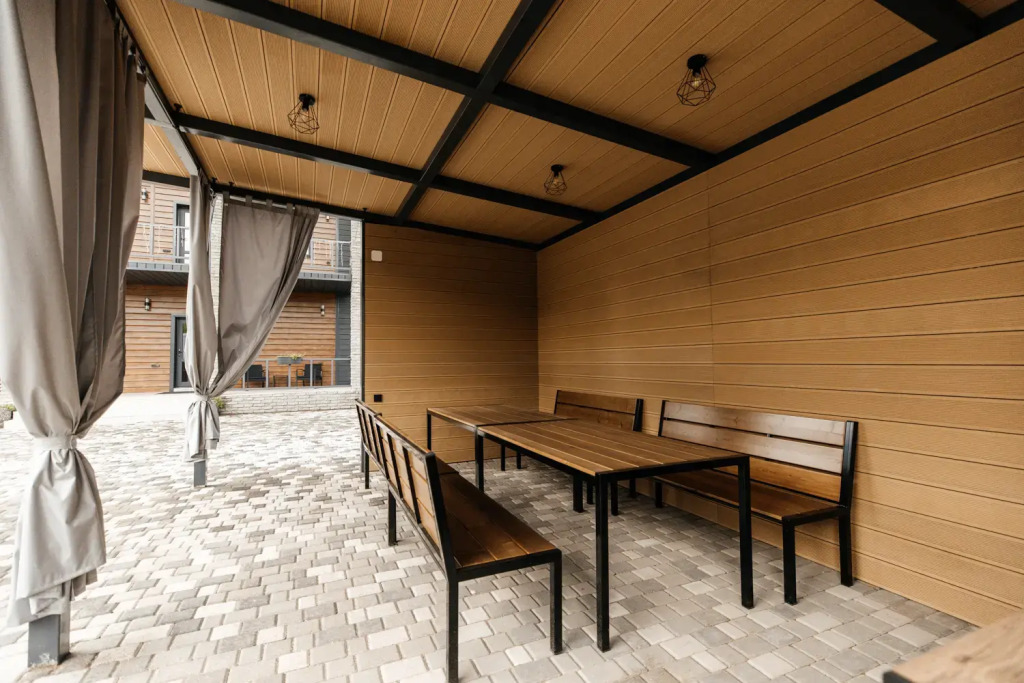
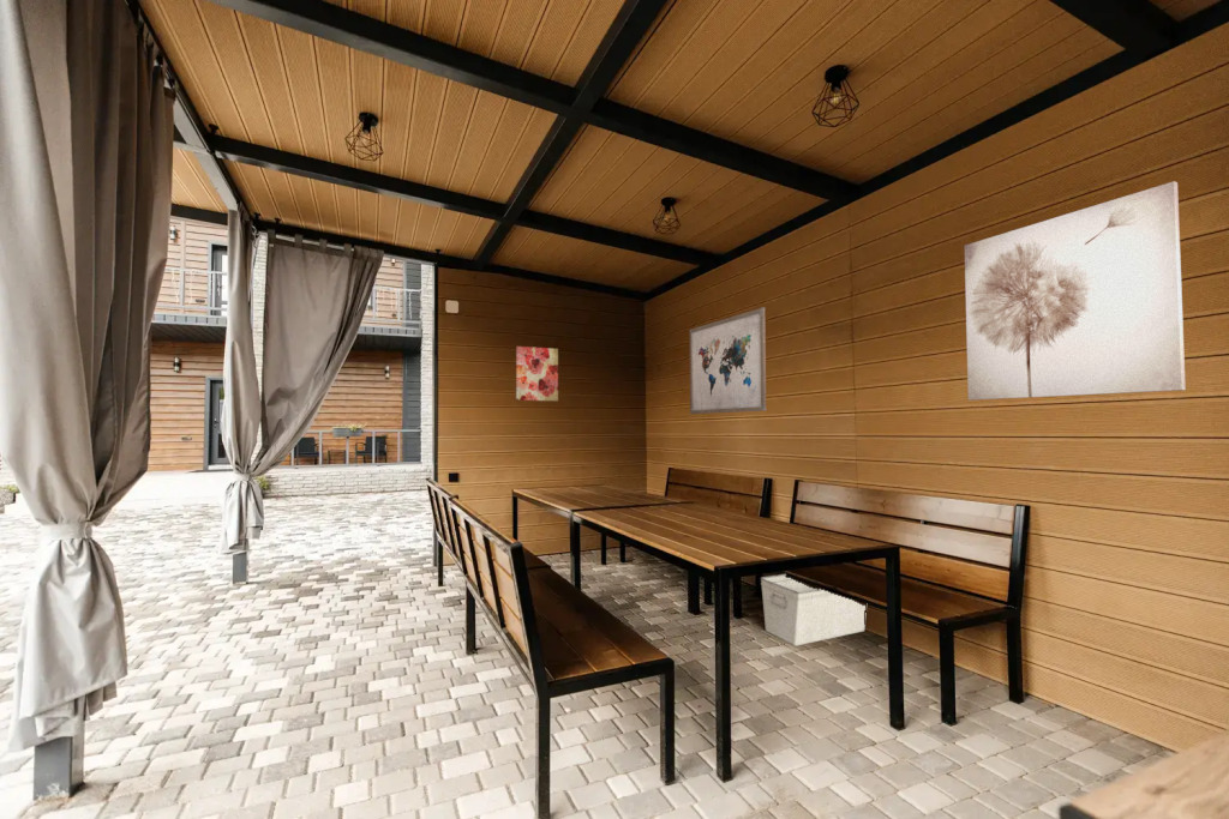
+ wall art [689,306,767,415]
+ wall art [515,345,559,402]
+ storage bin [760,573,867,646]
+ wall art [964,180,1187,402]
